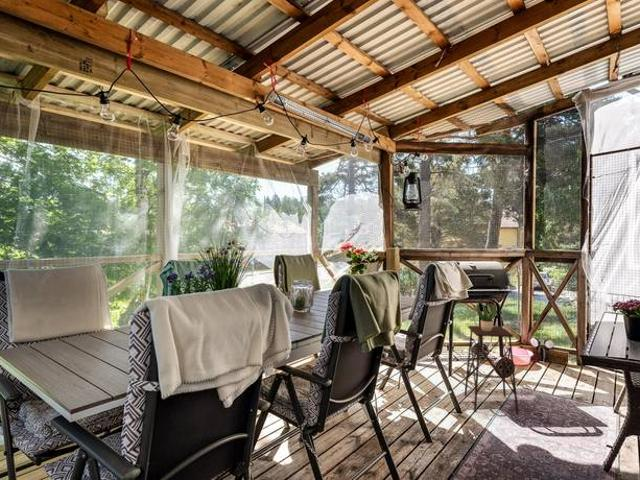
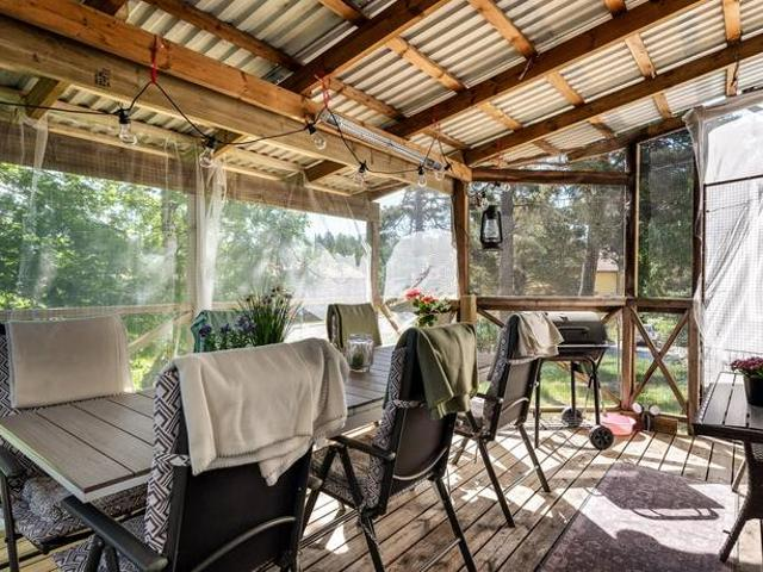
- potted plant [476,299,497,331]
- side table [464,325,520,415]
